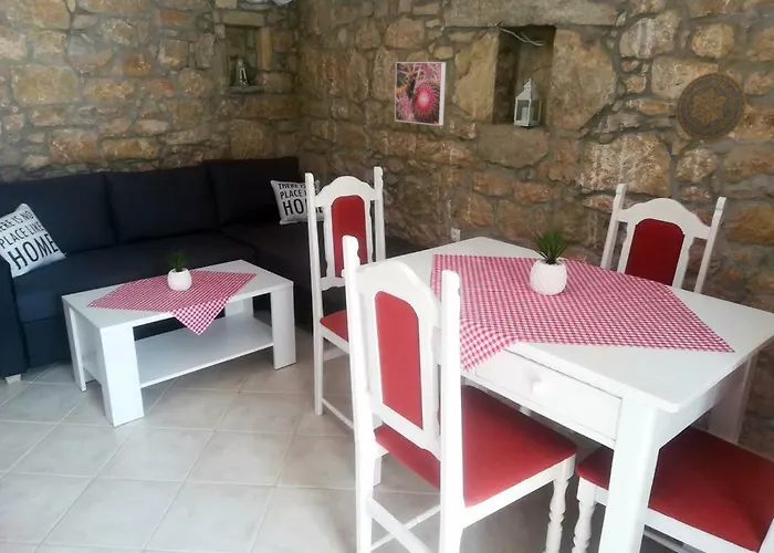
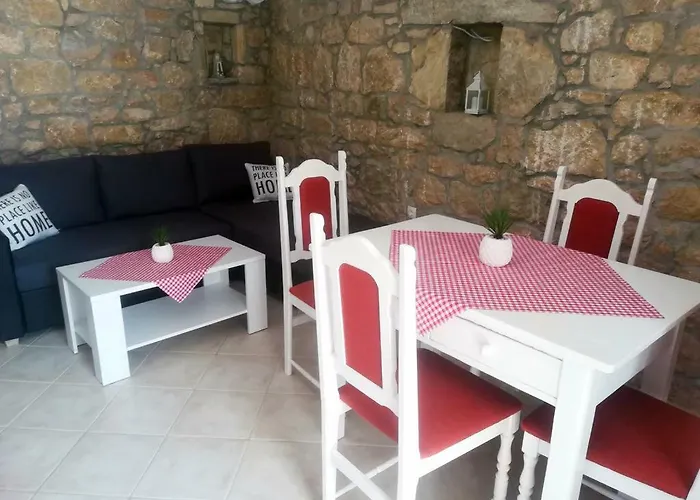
- decorative plate [676,71,747,143]
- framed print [394,61,447,126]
